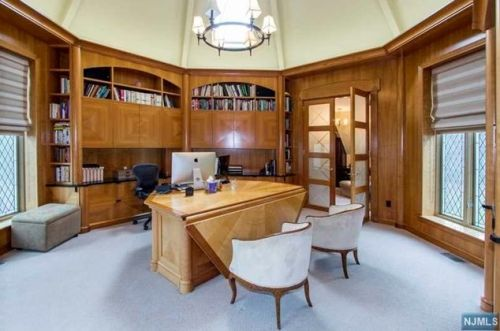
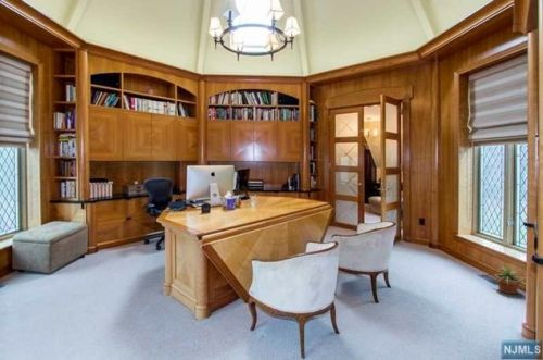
+ potted plant [492,264,527,295]
